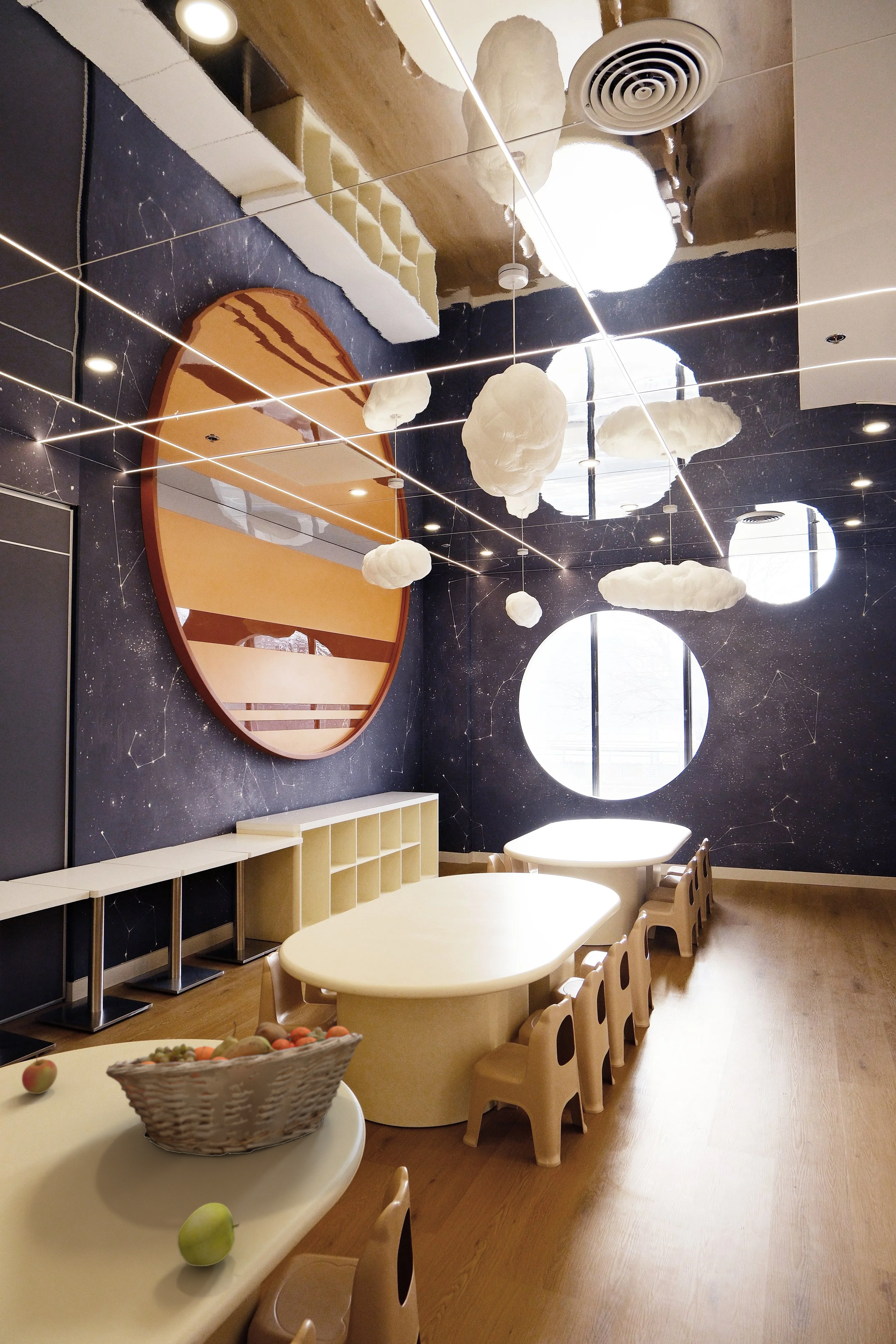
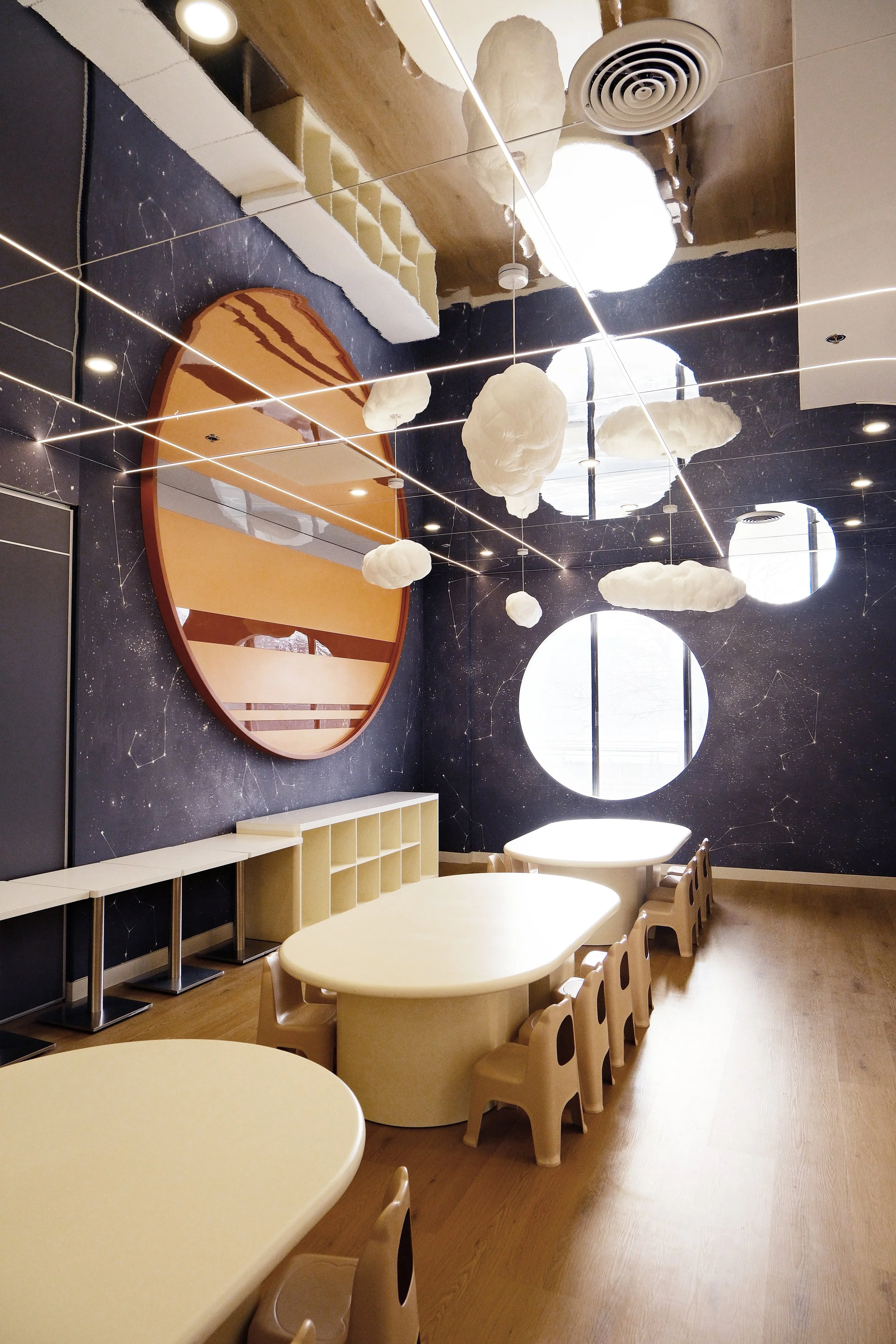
- apple [22,1054,58,1094]
- apple [177,1202,240,1267]
- fruit basket [105,1020,363,1157]
